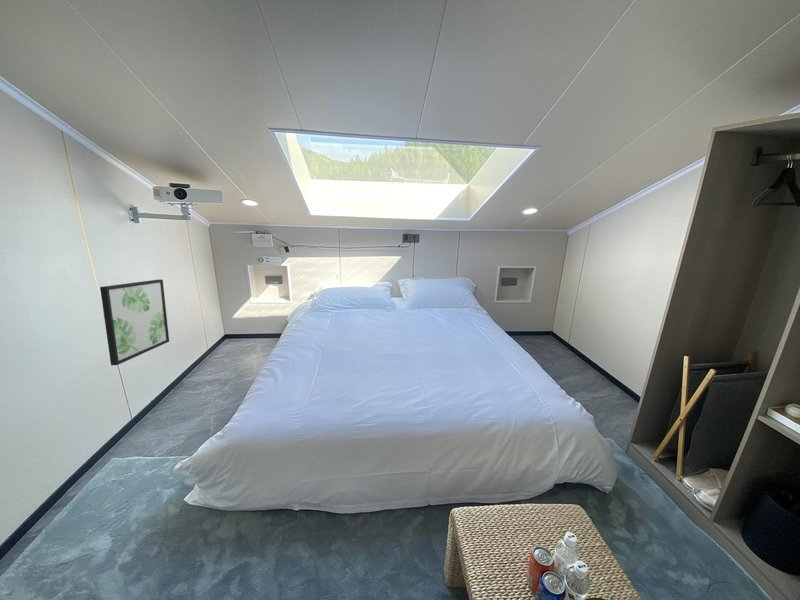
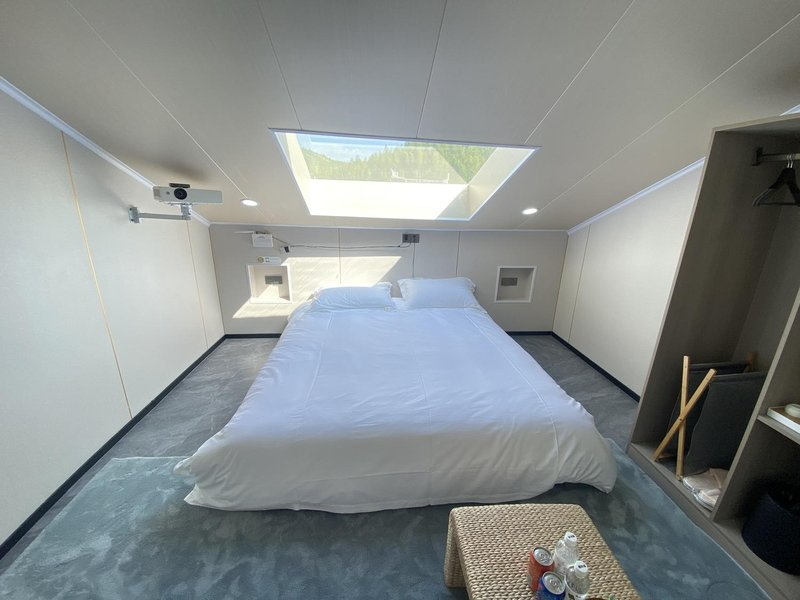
- wall art [99,279,170,366]
